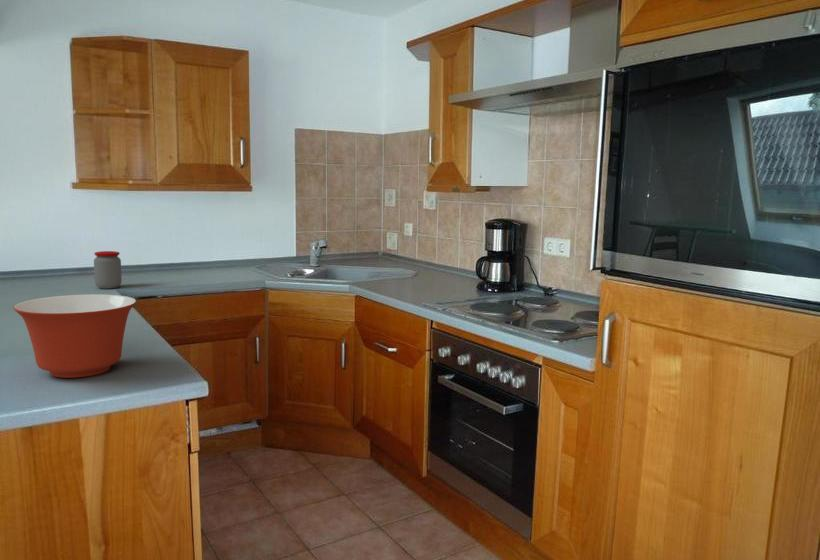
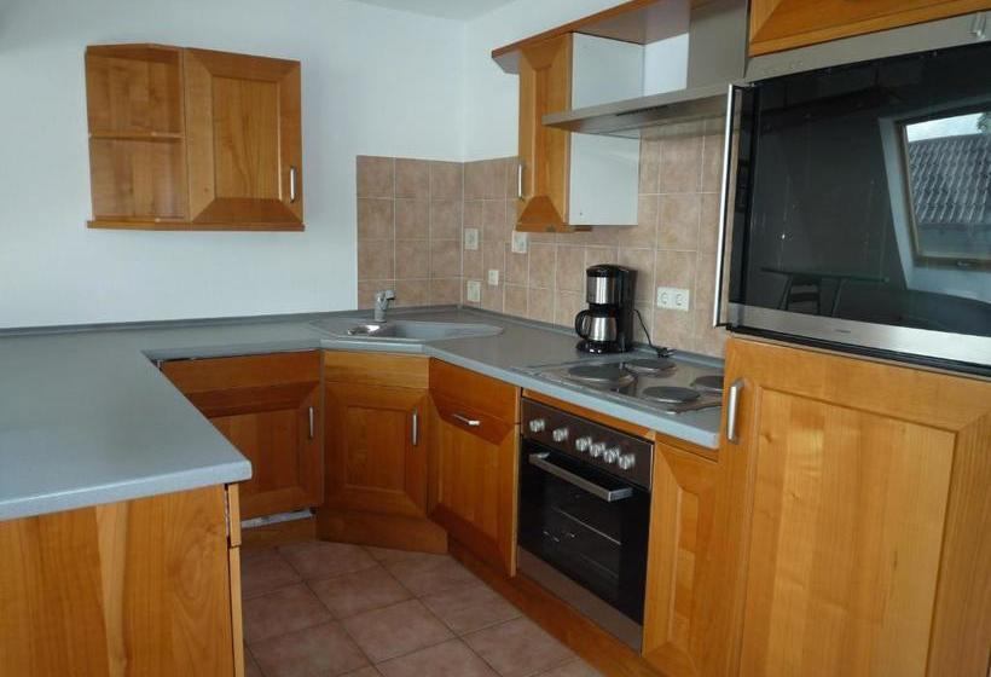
- mixing bowl [12,293,137,379]
- jar [93,250,123,290]
